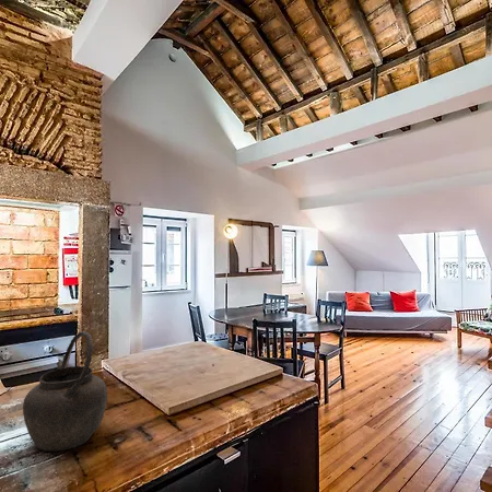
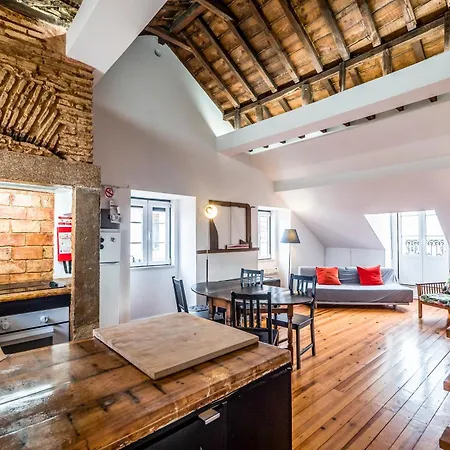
- kettle [22,330,108,453]
